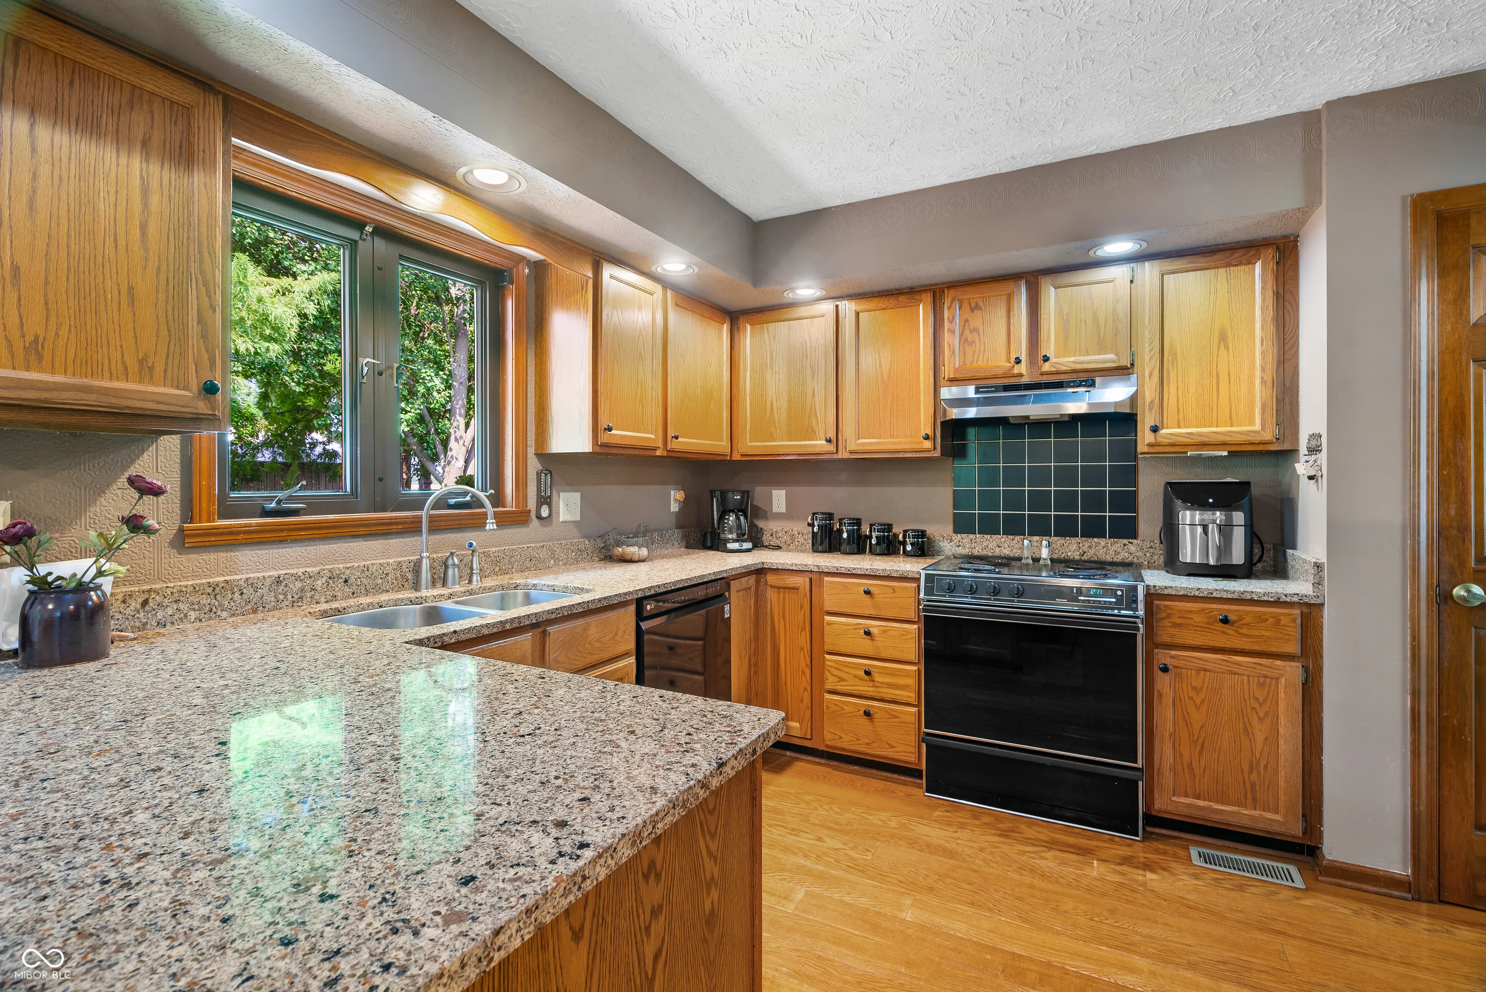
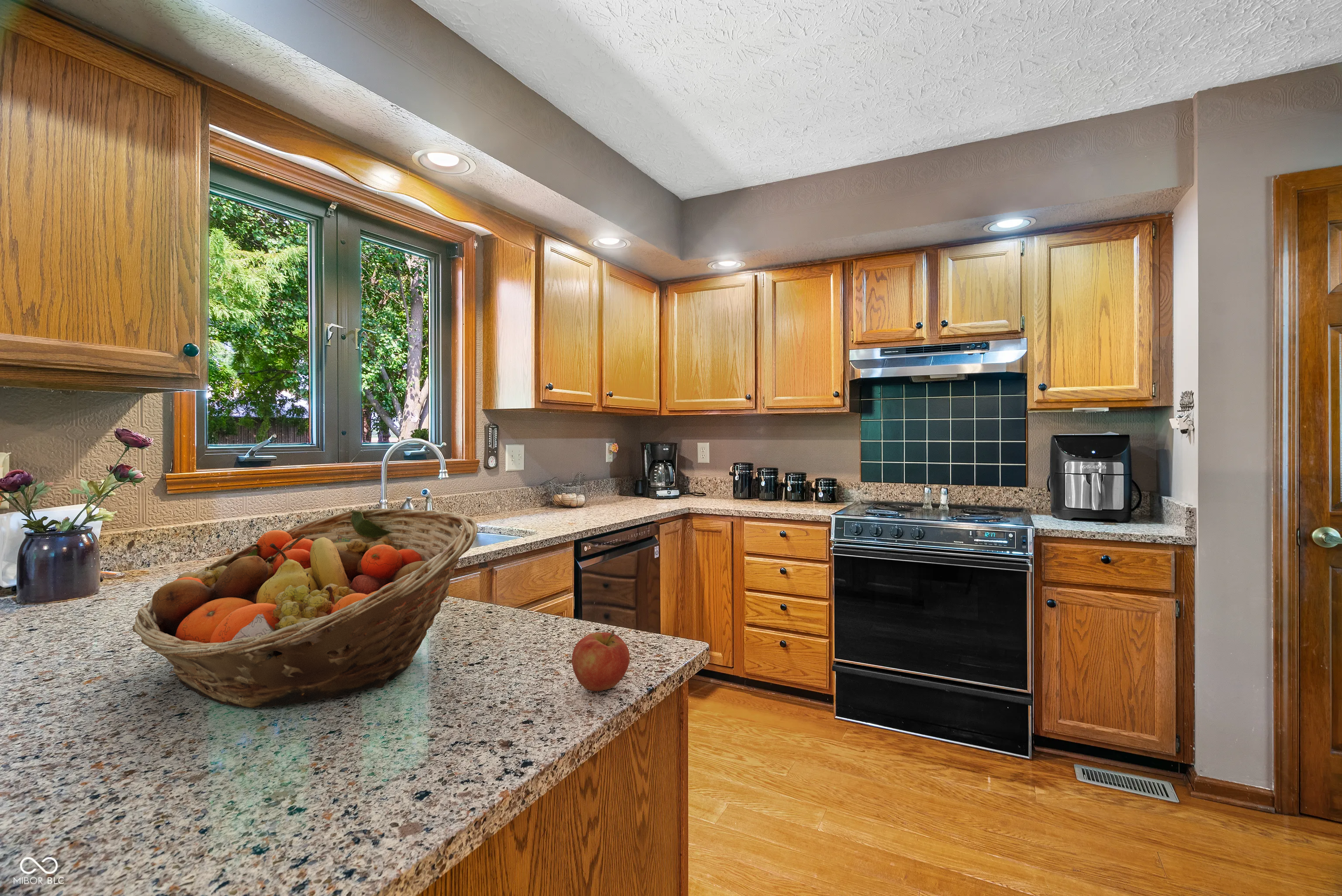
+ fruit basket [132,508,478,709]
+ apple [571,630,630,692]
